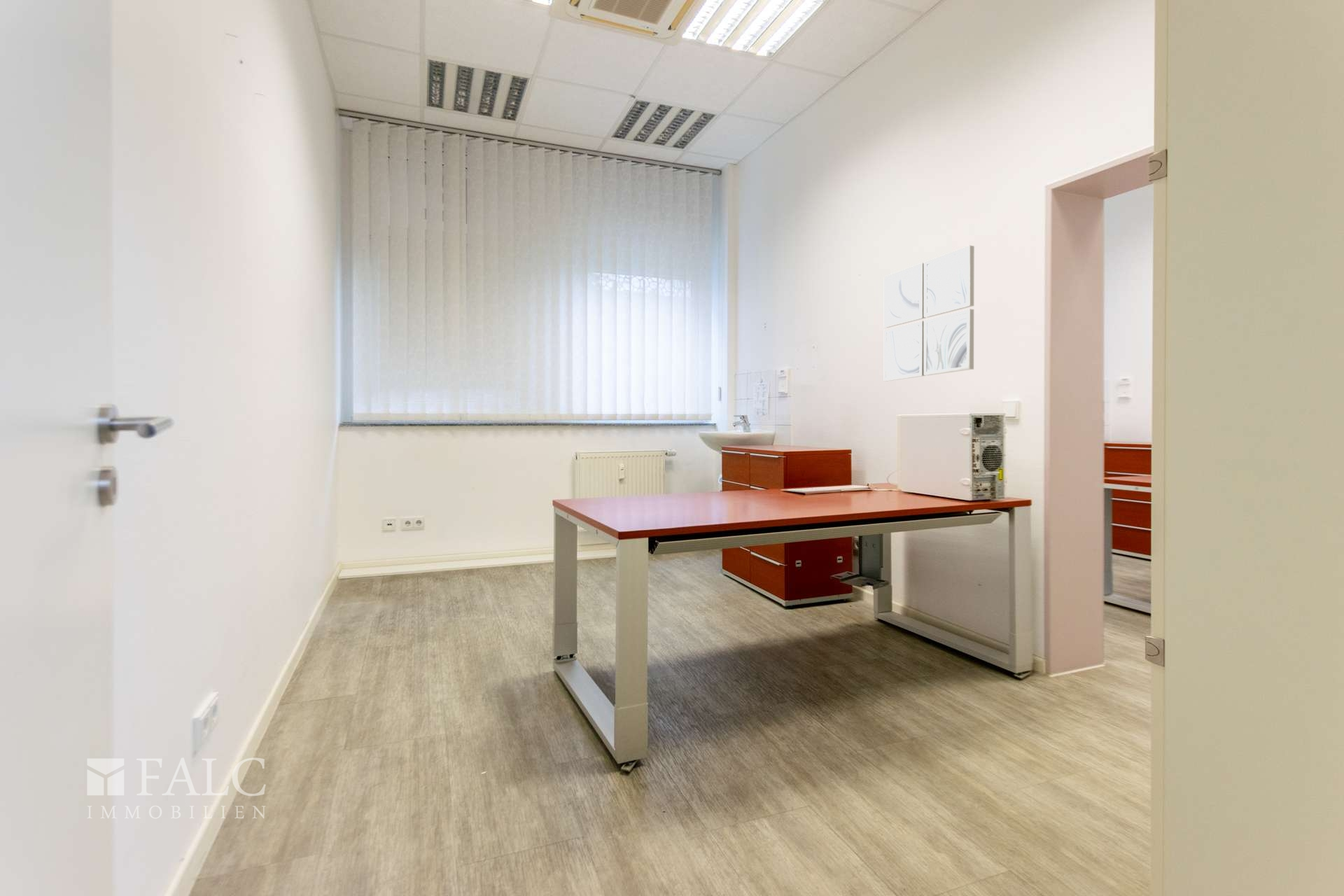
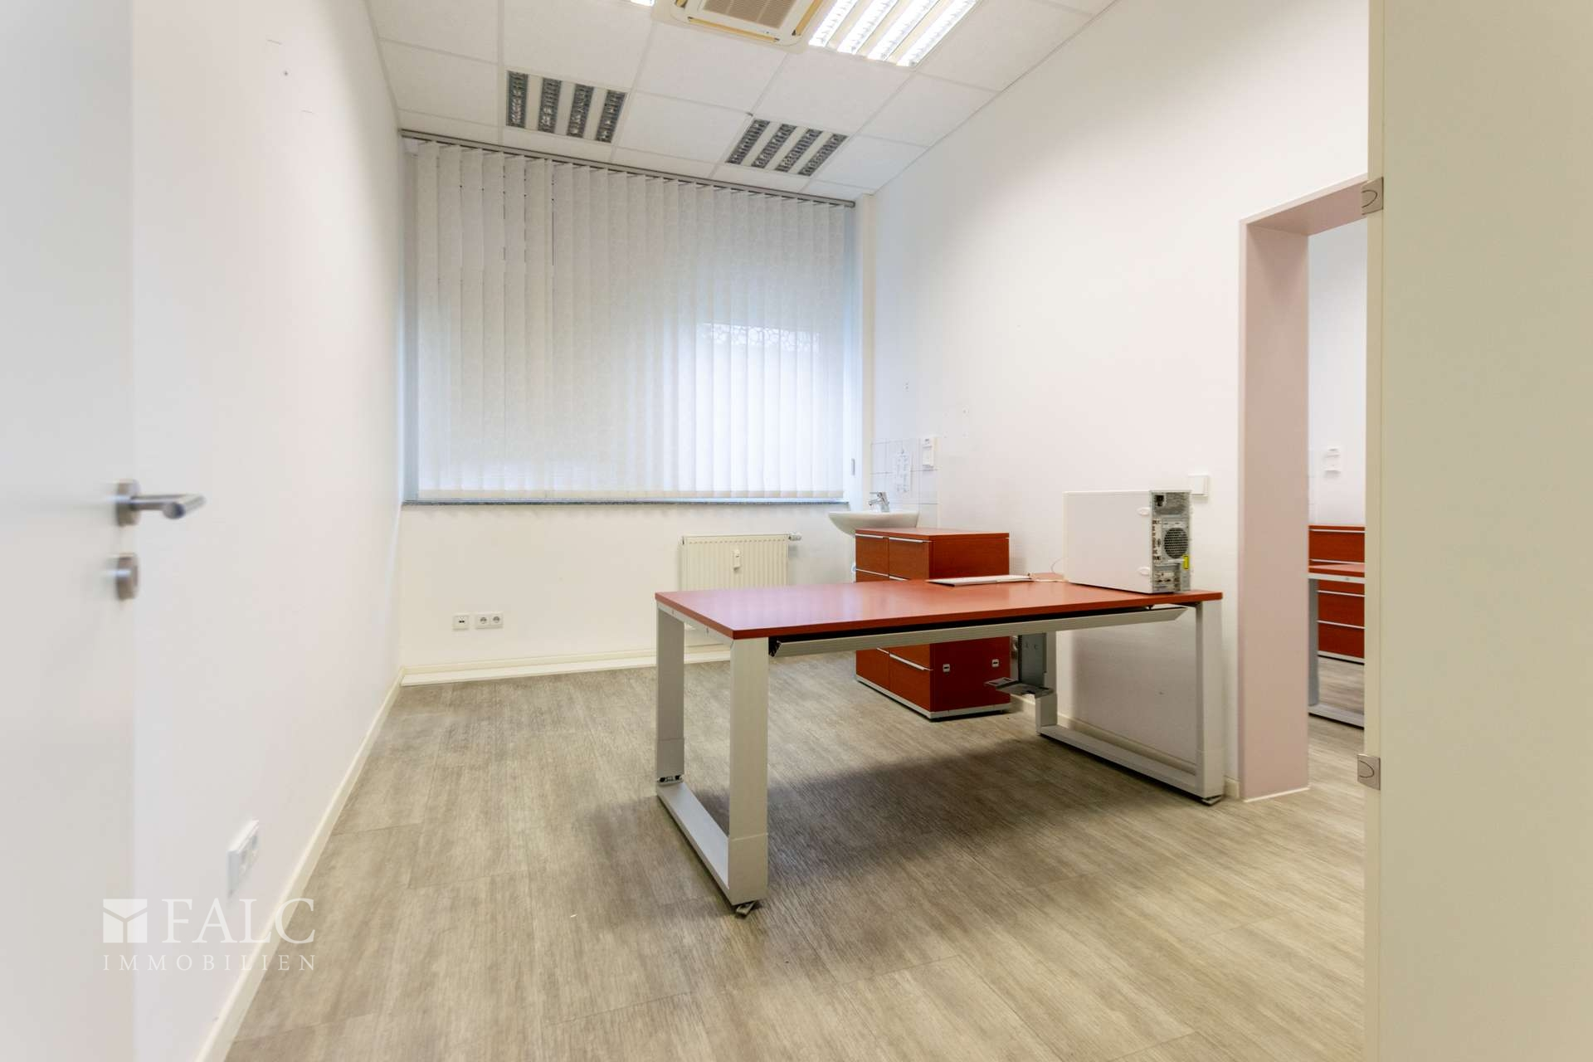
- wall art [883,245,975,381]
